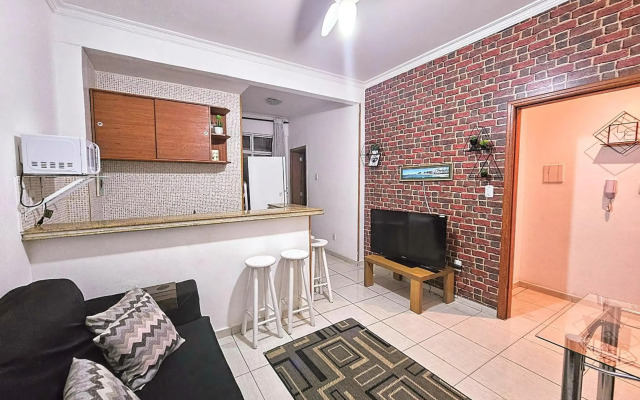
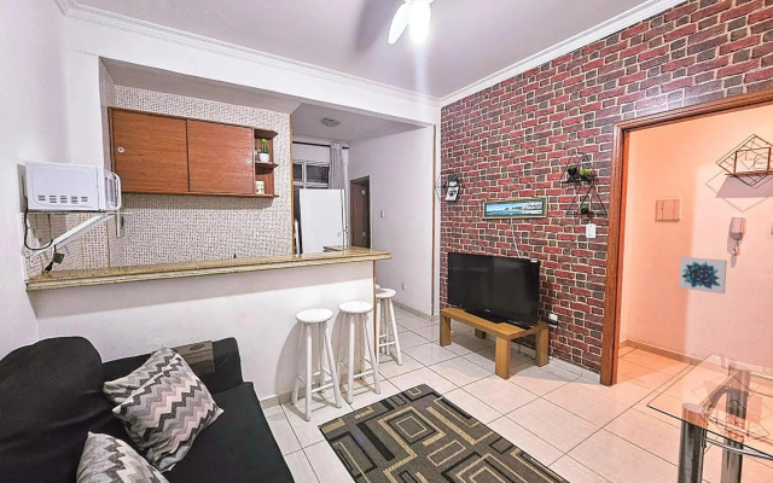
+ wall art [678,256,728,295]
